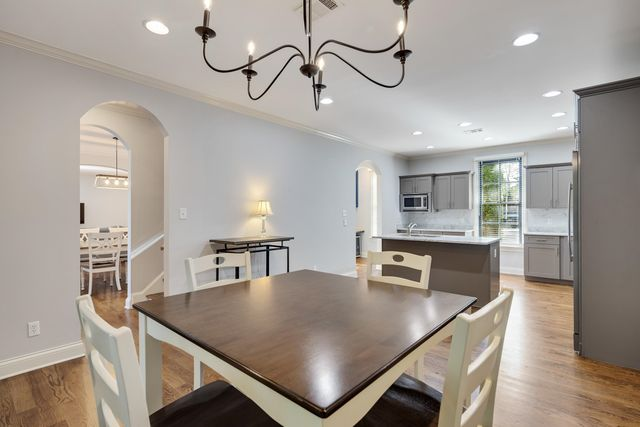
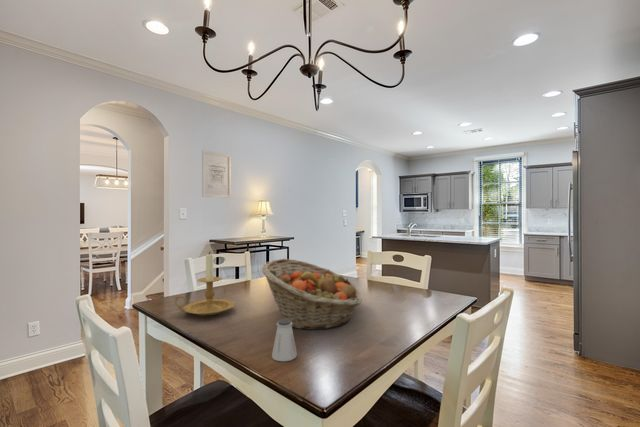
+ fruit basket [261,258,363,330]
+ candle holder [173,251,236,317]
+ saltshaker [271,318,298,362]
+ wall art [201,149,232,199]
